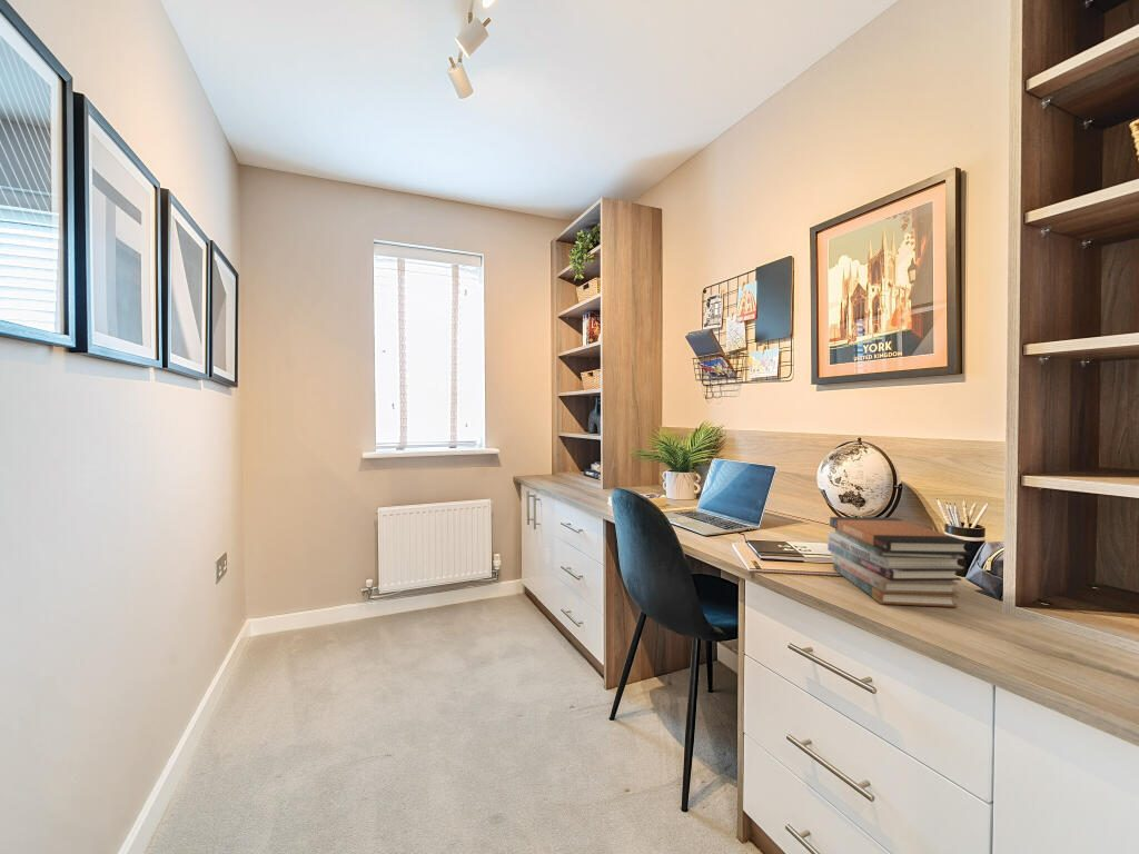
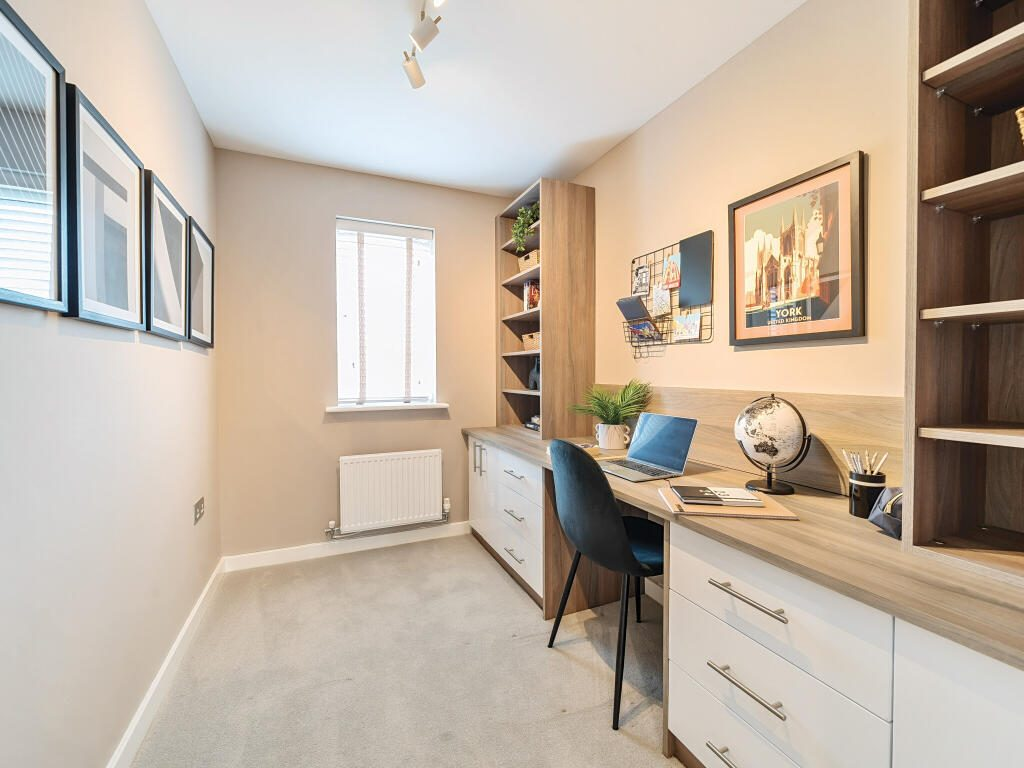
- book stack [826,516,972,608]
